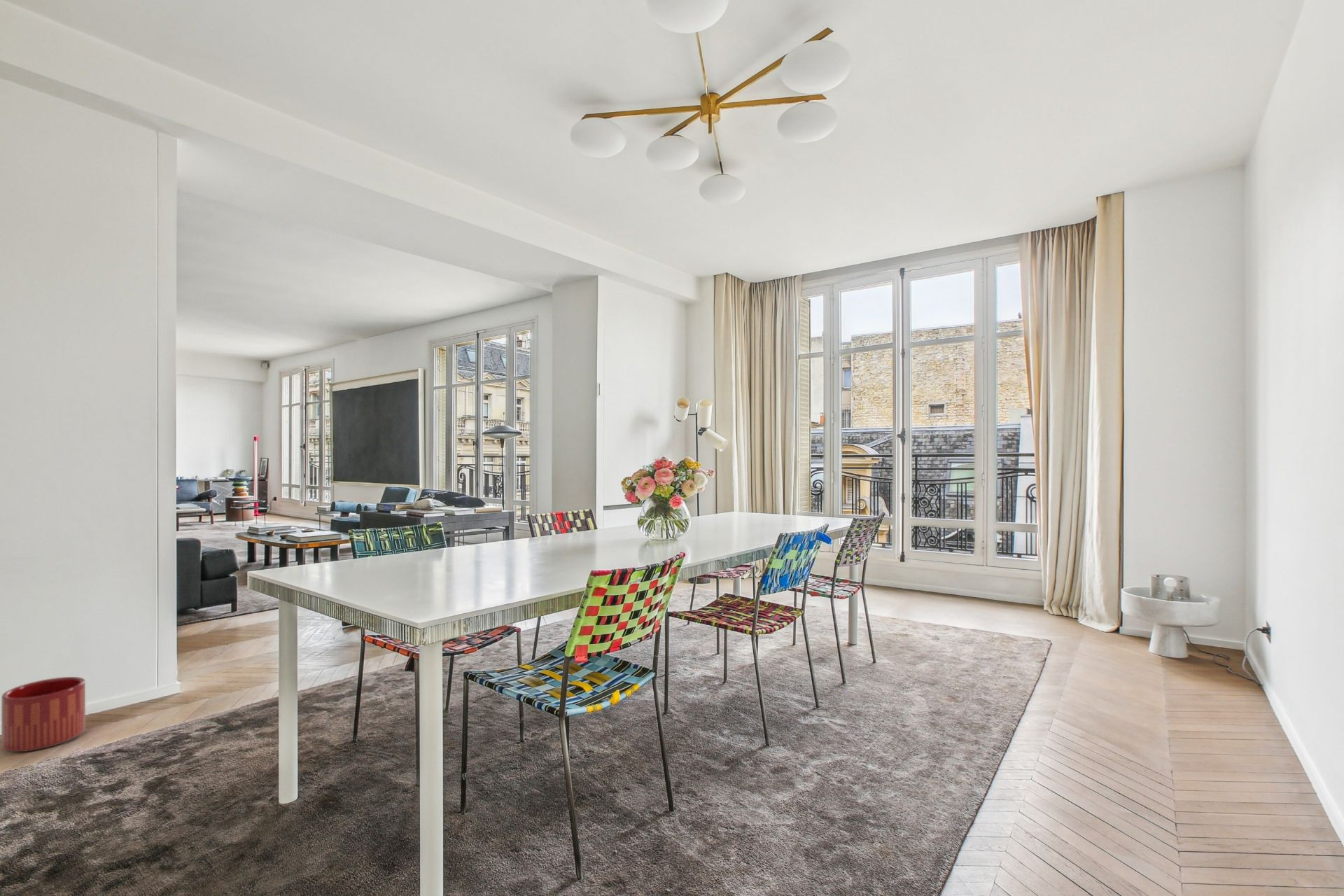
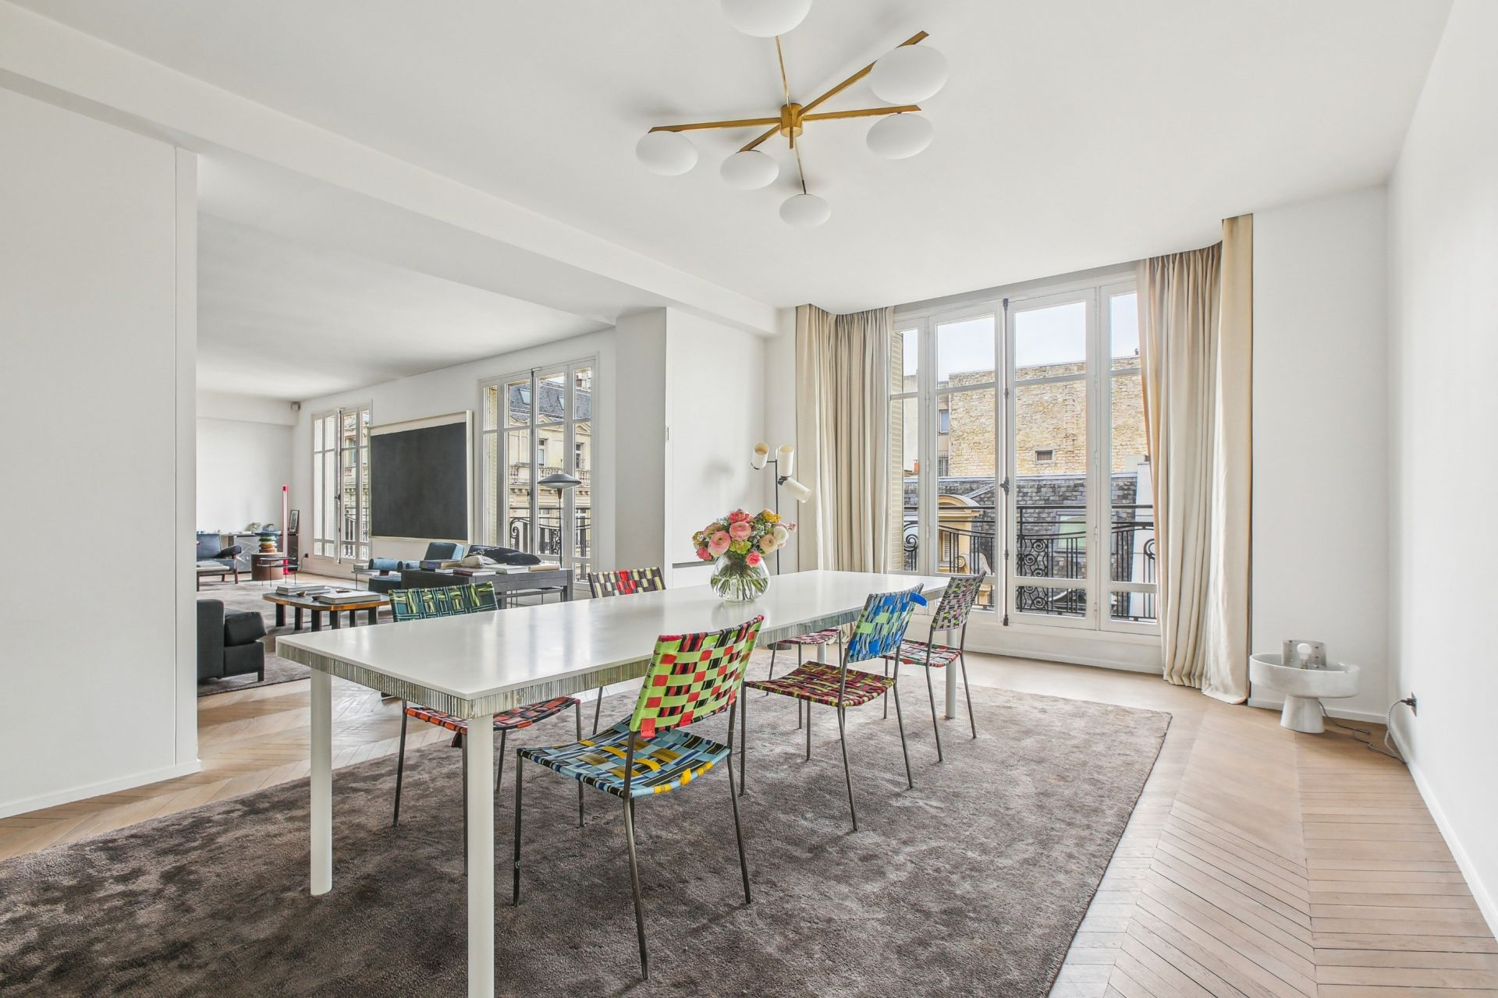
- planter [1,676,86,752]
